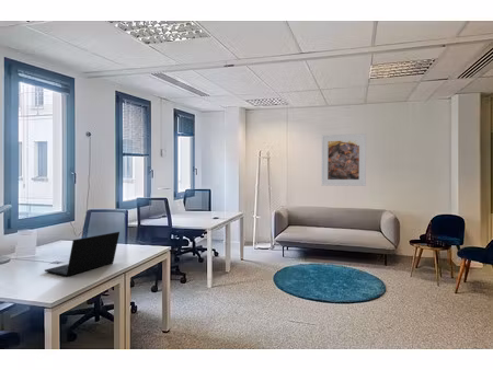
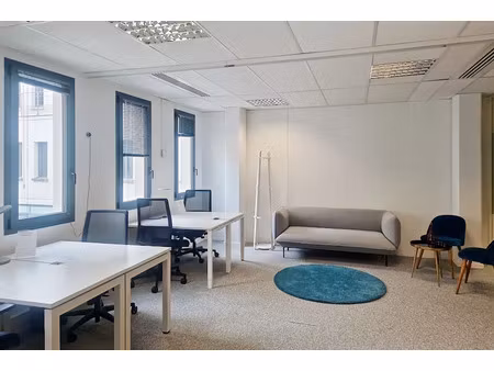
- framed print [321,132,367,187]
- laptop [44,231,121,277]
